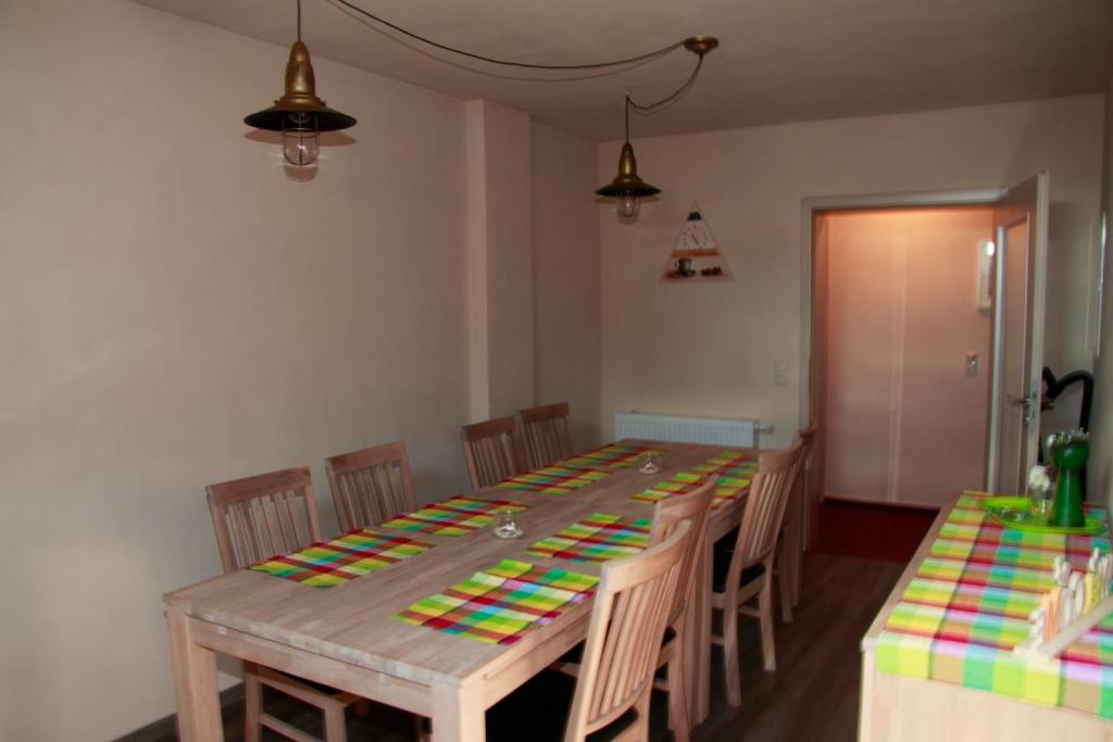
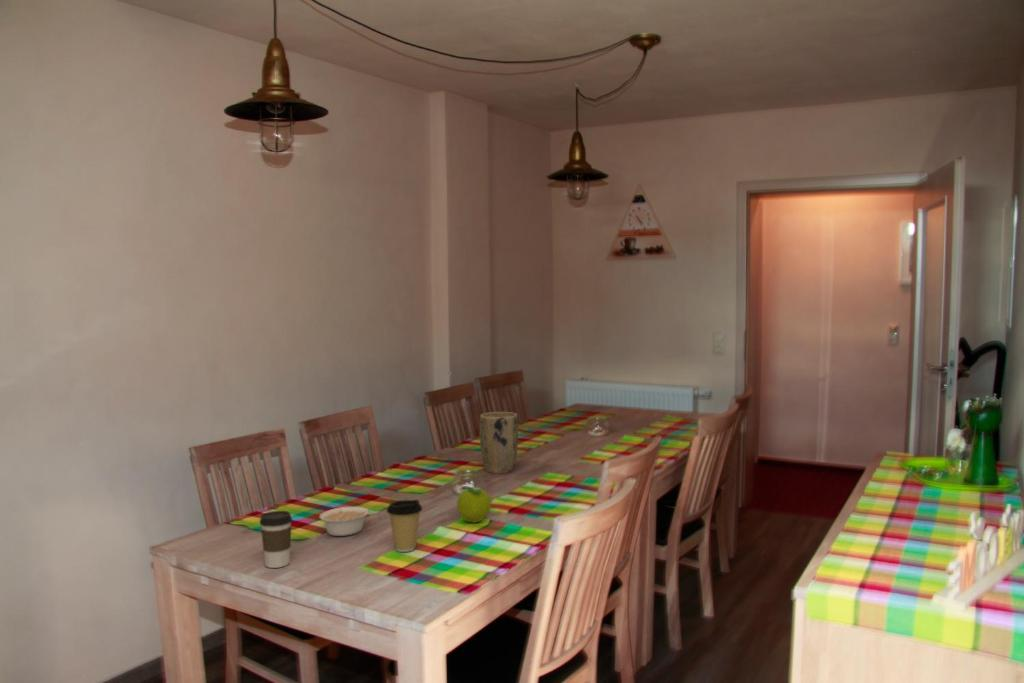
+ legume [318,504,380,537]
+ fruit [456,485,492,524]
+ coffee cup [259,510,293,569]
+ plant pot [479,411,519,475]
+ coffee cup [386,499,423,553]
